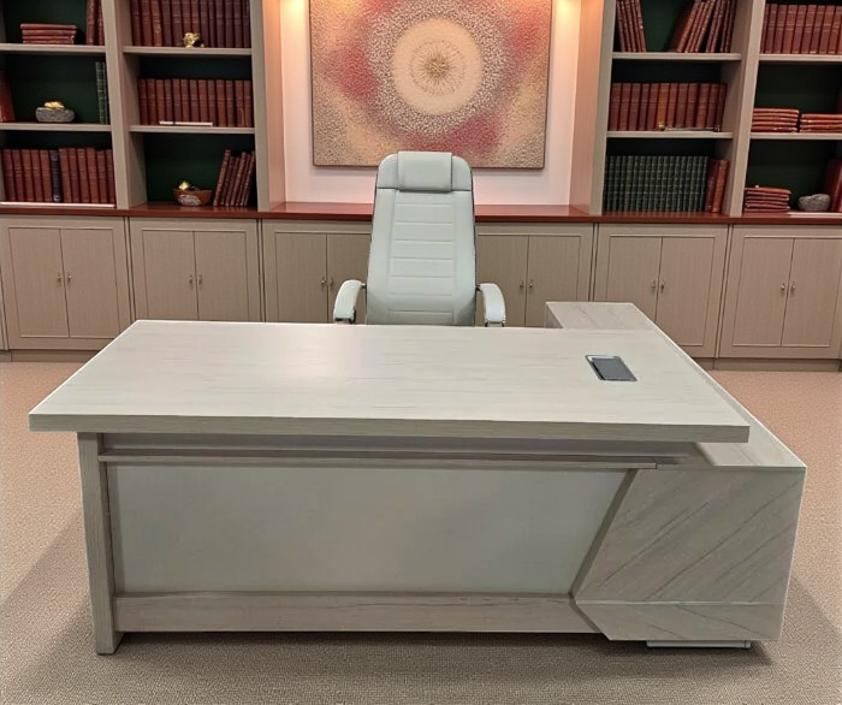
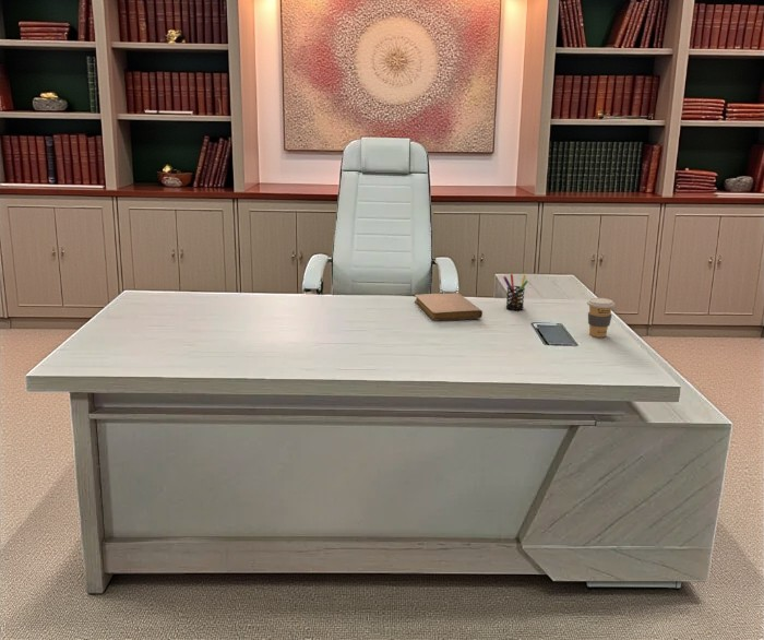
+ notebook [414,292,484,321]
+ pen holder [502,273,528,311]
+ coffee cup [586,297,616,339]
